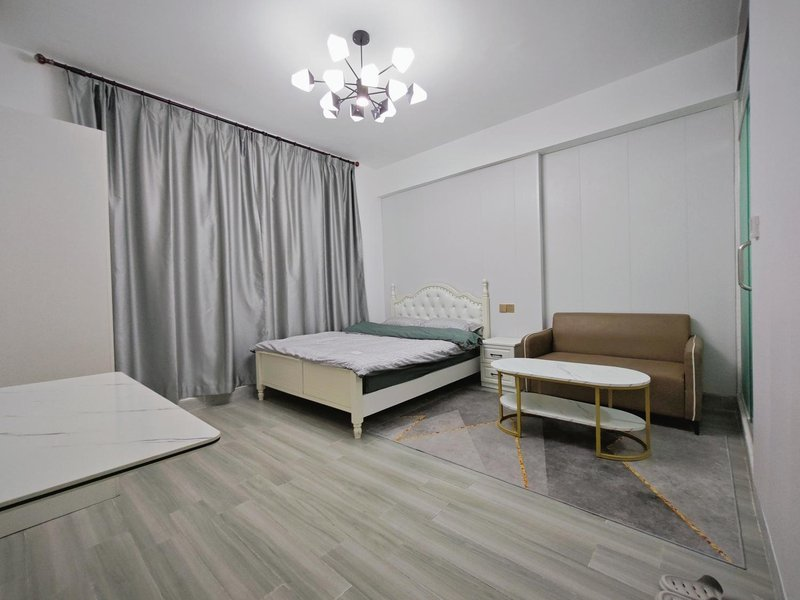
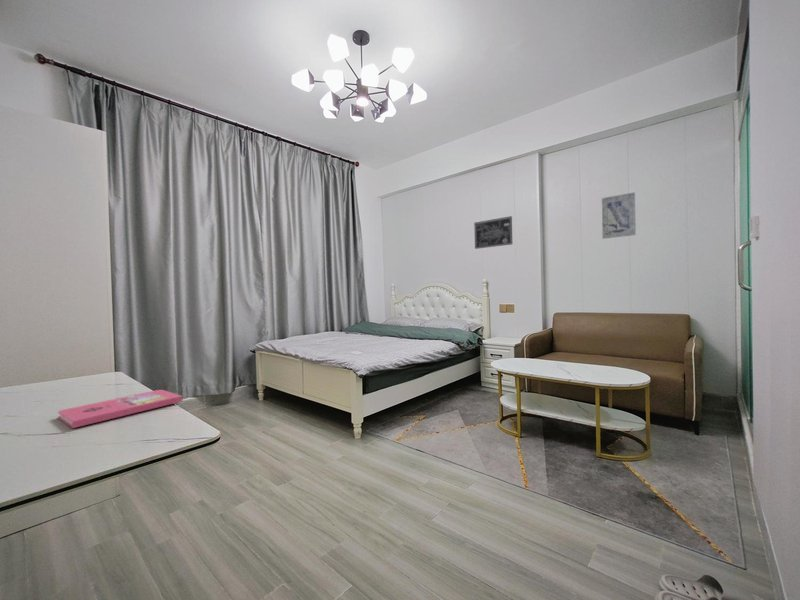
+ notebook [57,389,183,429]
+ wall art [473,215,513,250]
+ wall art [601,191,637,240]
